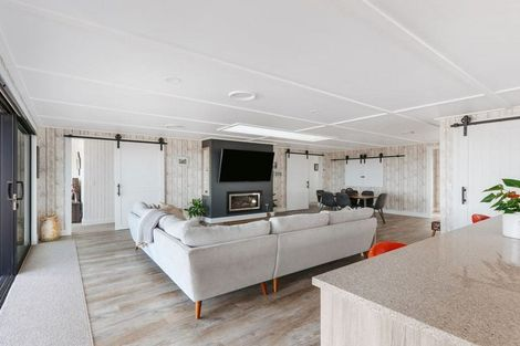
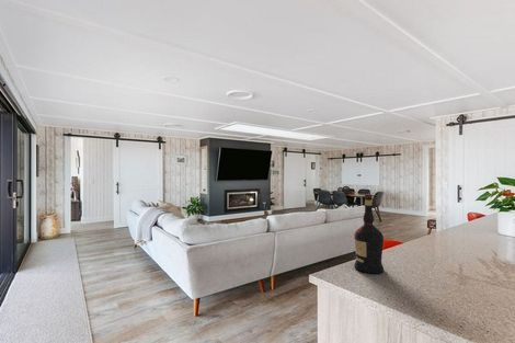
+ liquor [353,193,385,274]
